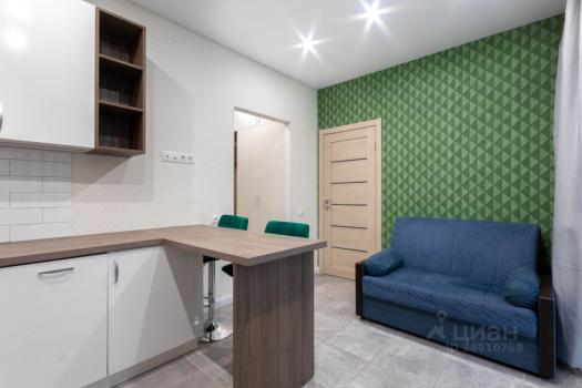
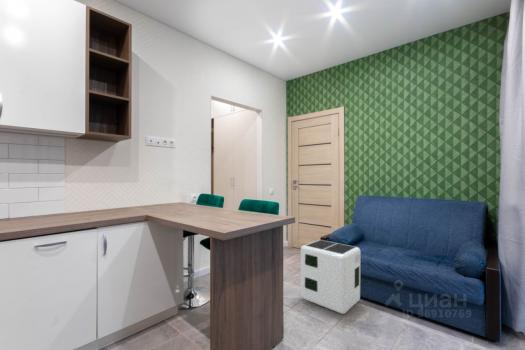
+ air purifier [299,239,361,315]
